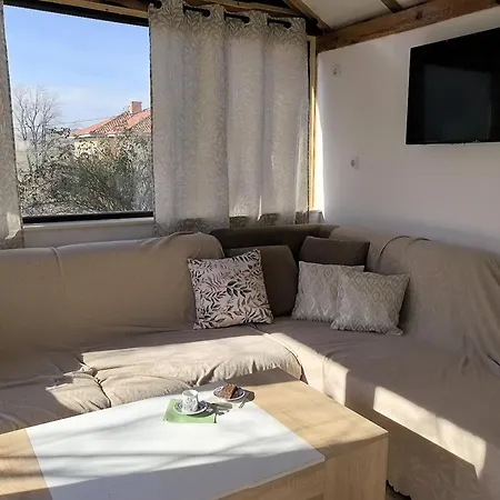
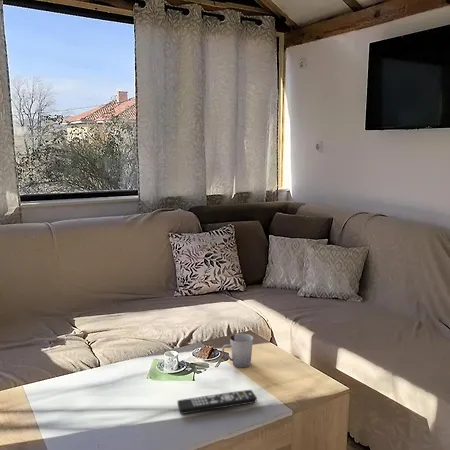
+ cup [221,333,254,368]
+ remote control [176,389,258,415]
